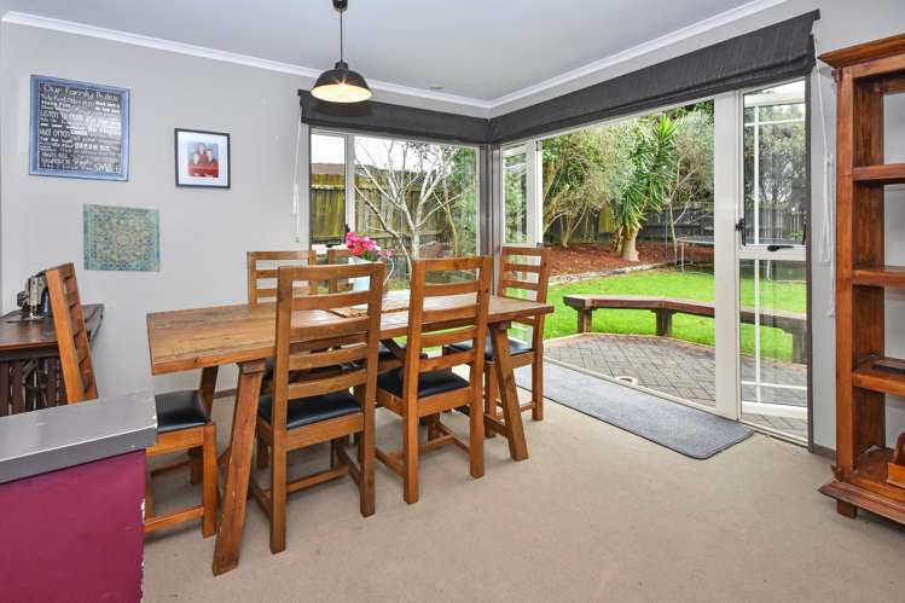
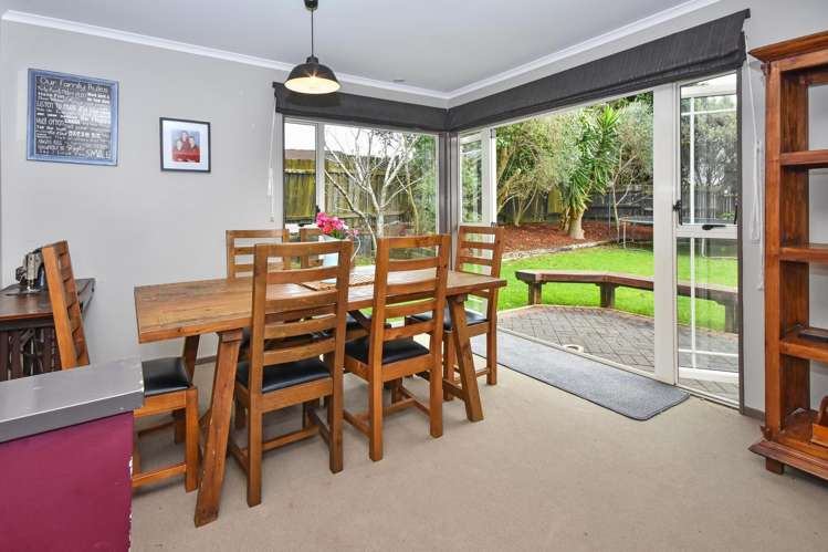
- wall art [82,203,162,273]
